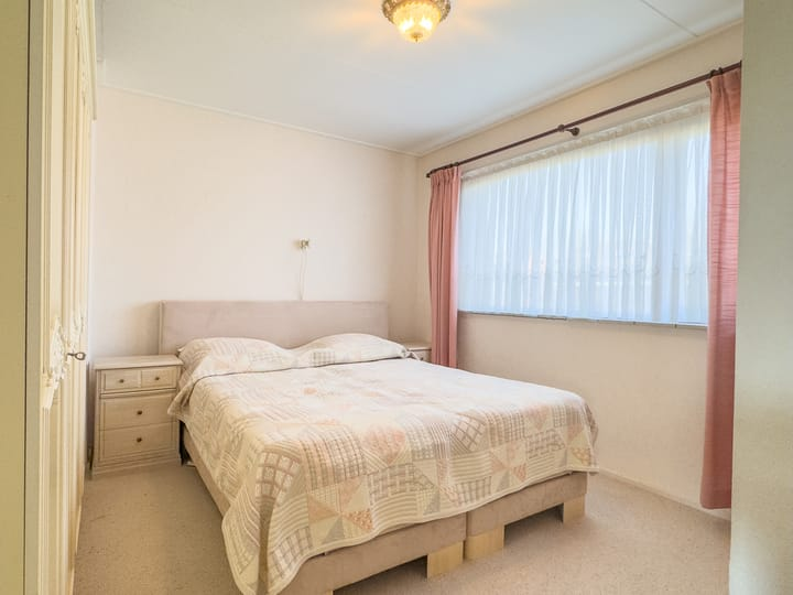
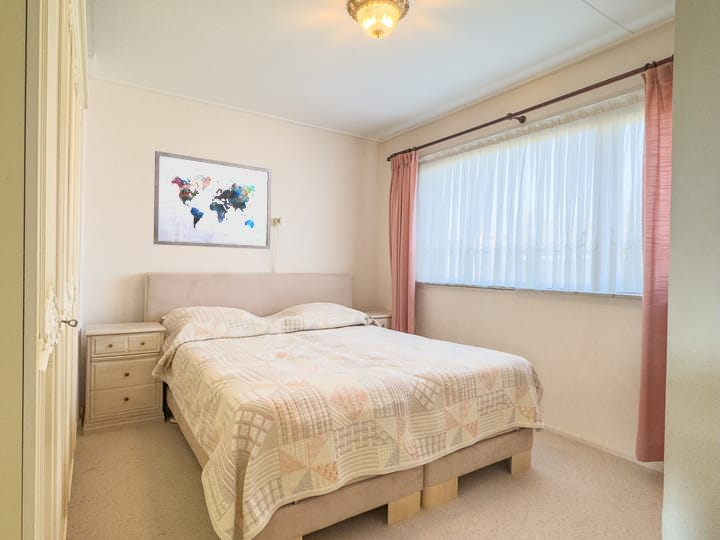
+ wall art [153,150,273,250]
